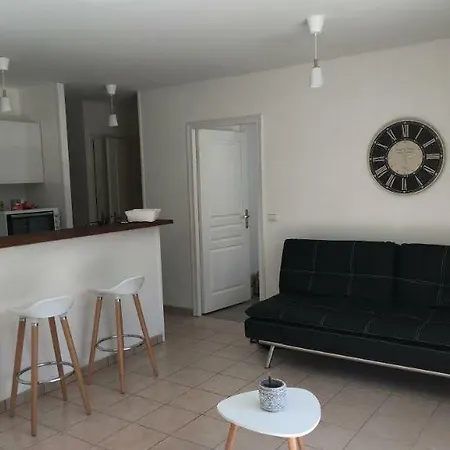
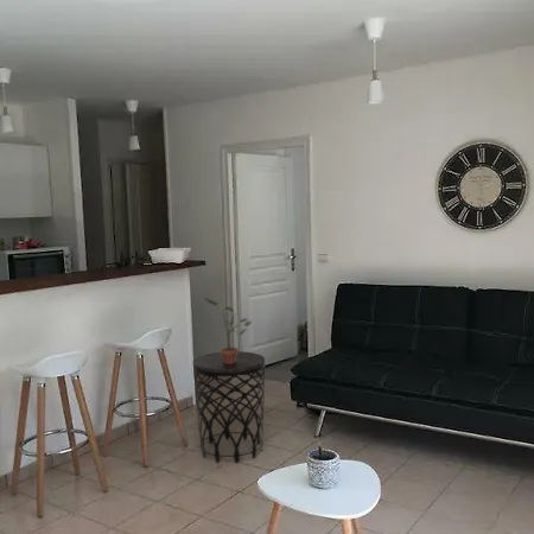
+ potted plant [203,297,253,363]
+ side table [191,350,266,464]
